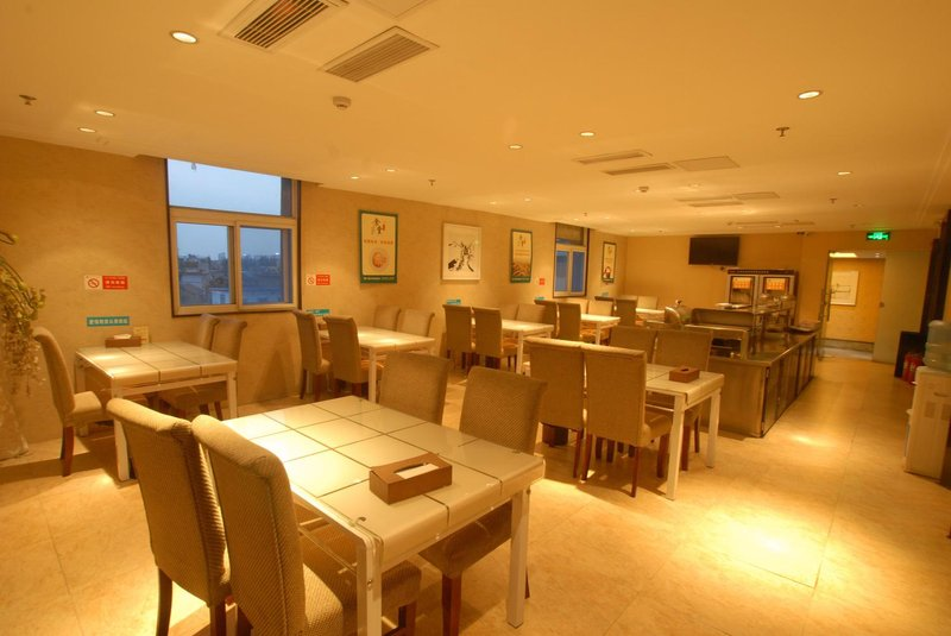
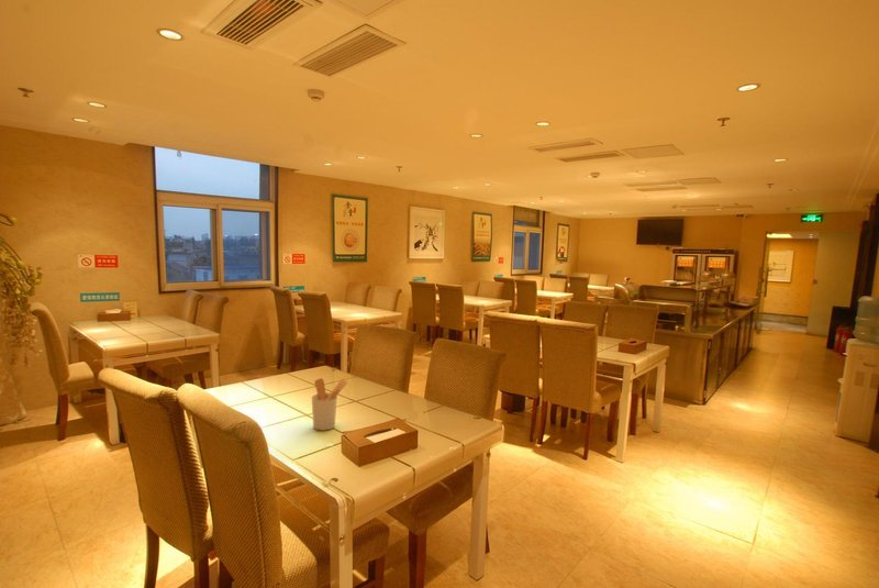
+ utensil holder [311,377,348,432]
